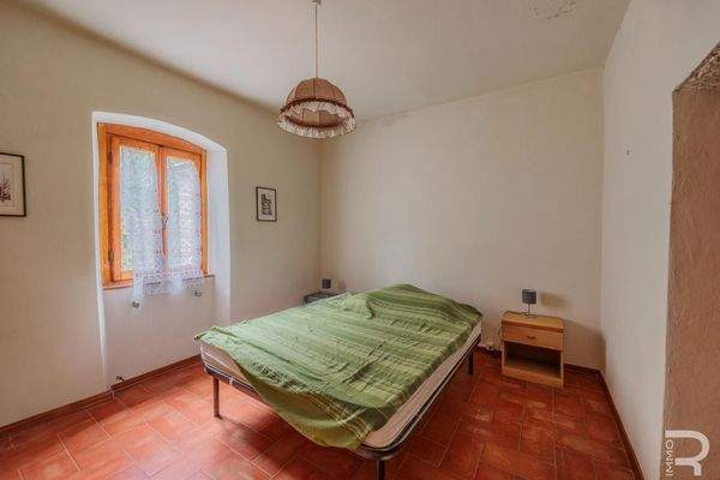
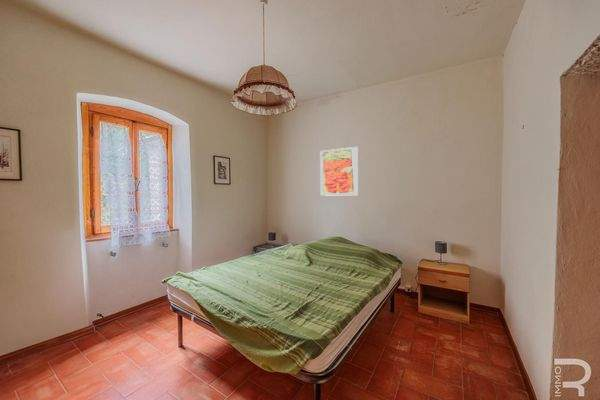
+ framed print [319,146,359,197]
